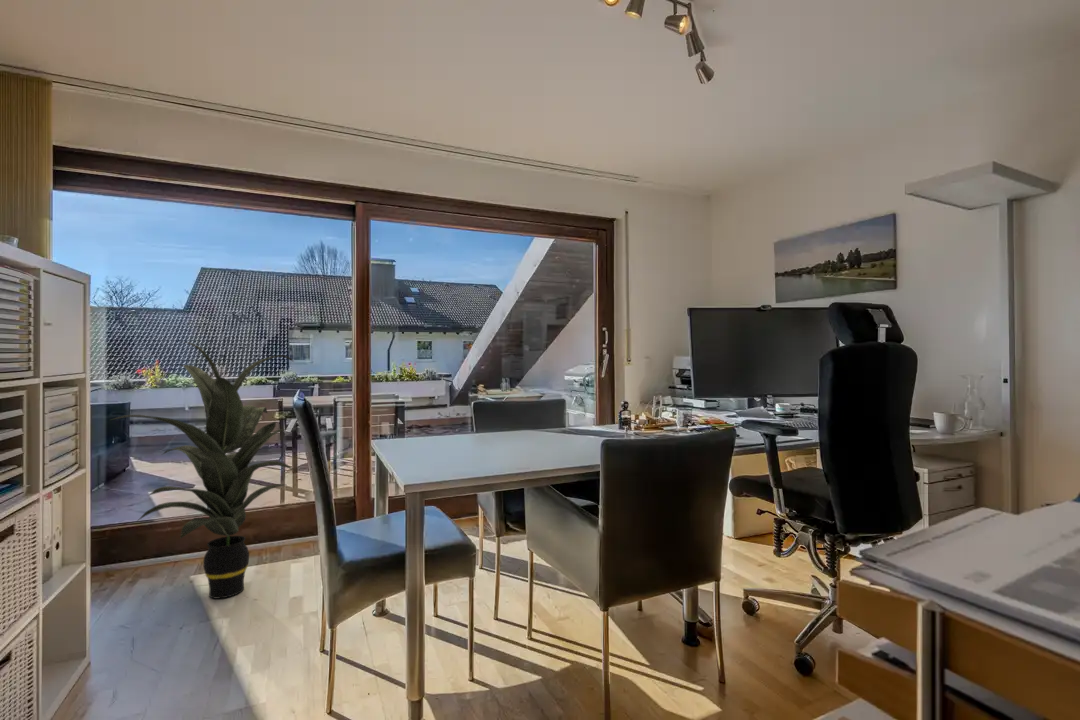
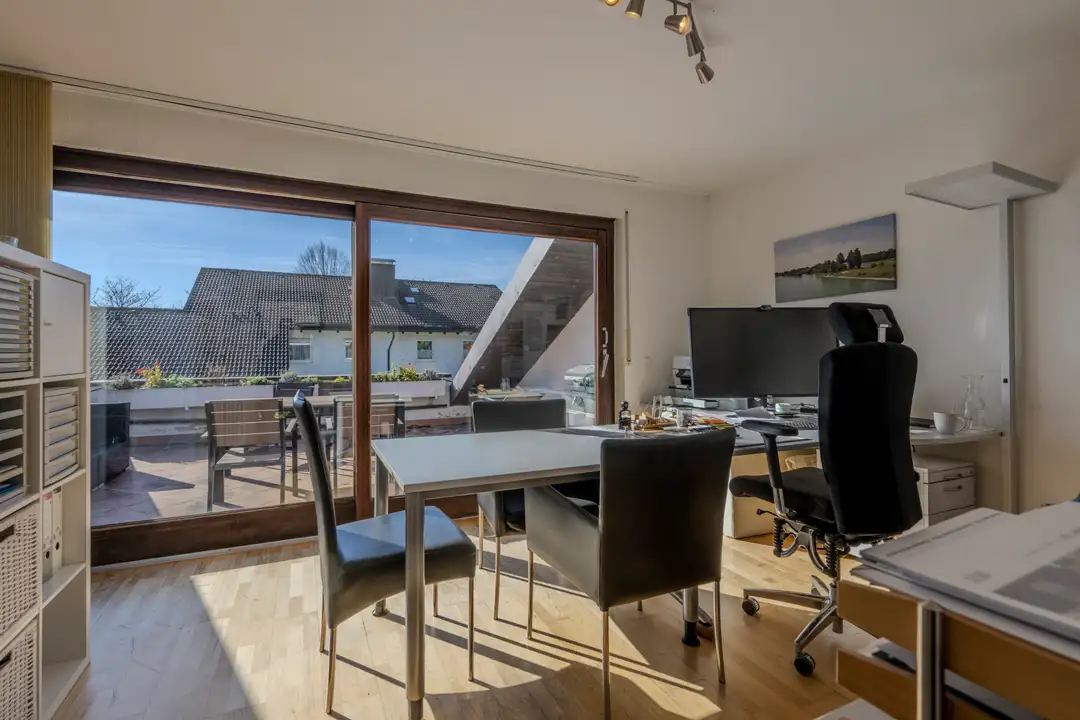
- indoor plant [110,341,295,600]
